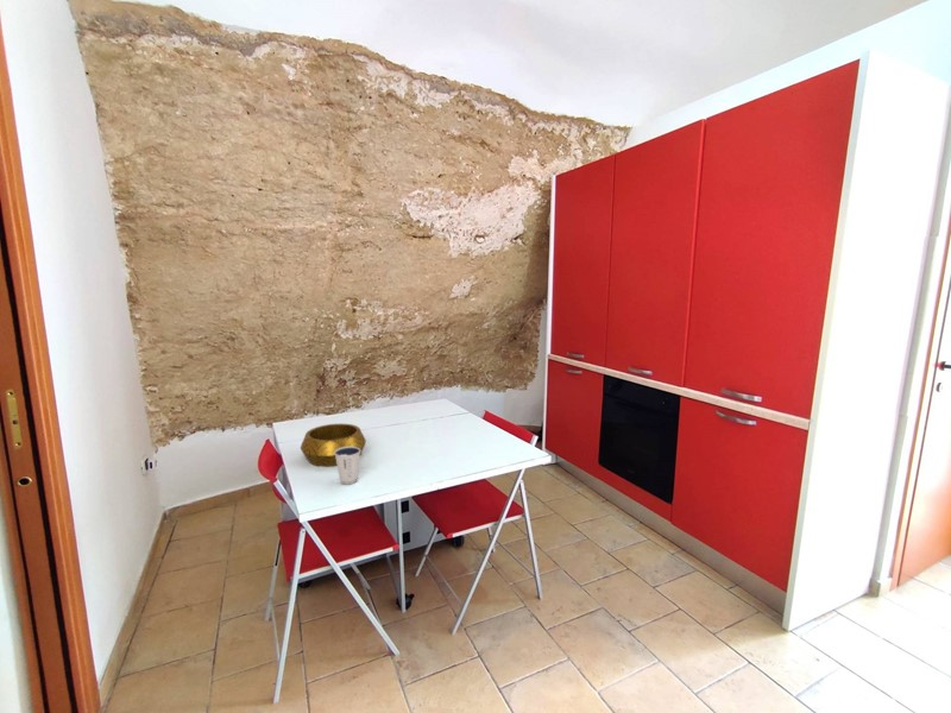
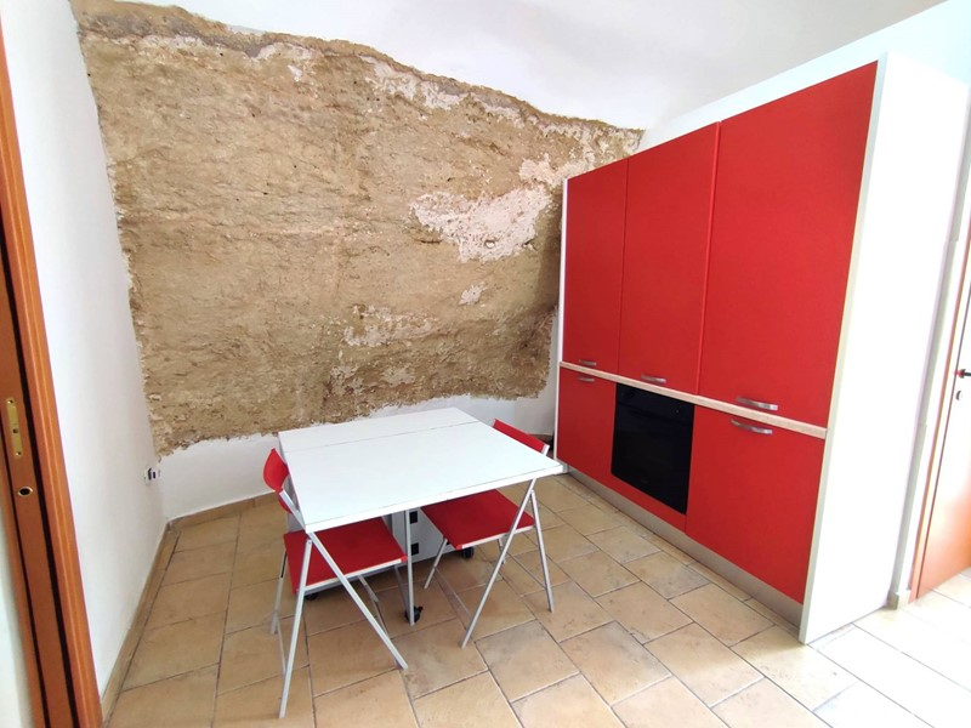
- dixie cup [334,447,360,485]
- decorative bowl [300,423,367,468]
